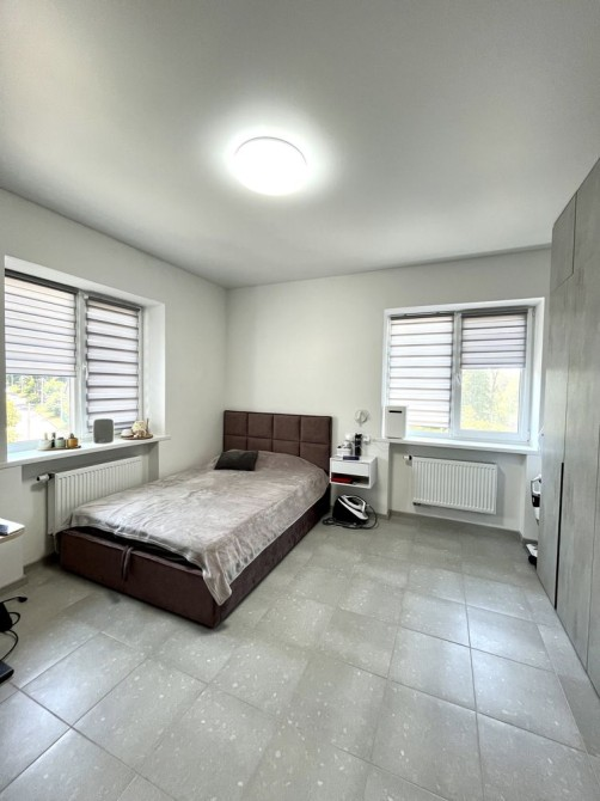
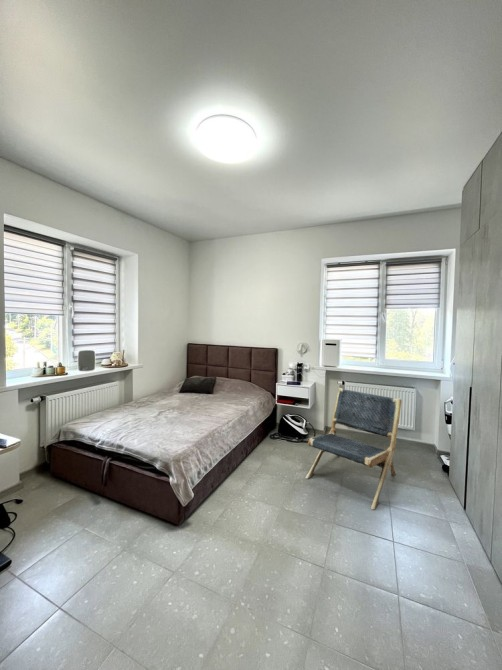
+ lounge chair [305,387,403,510]
